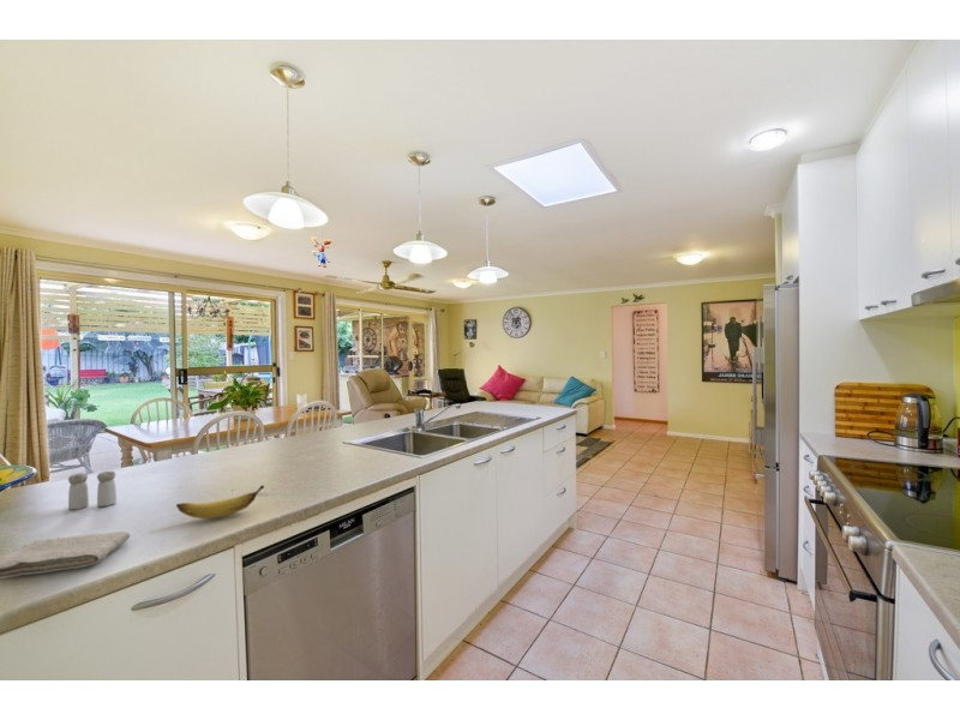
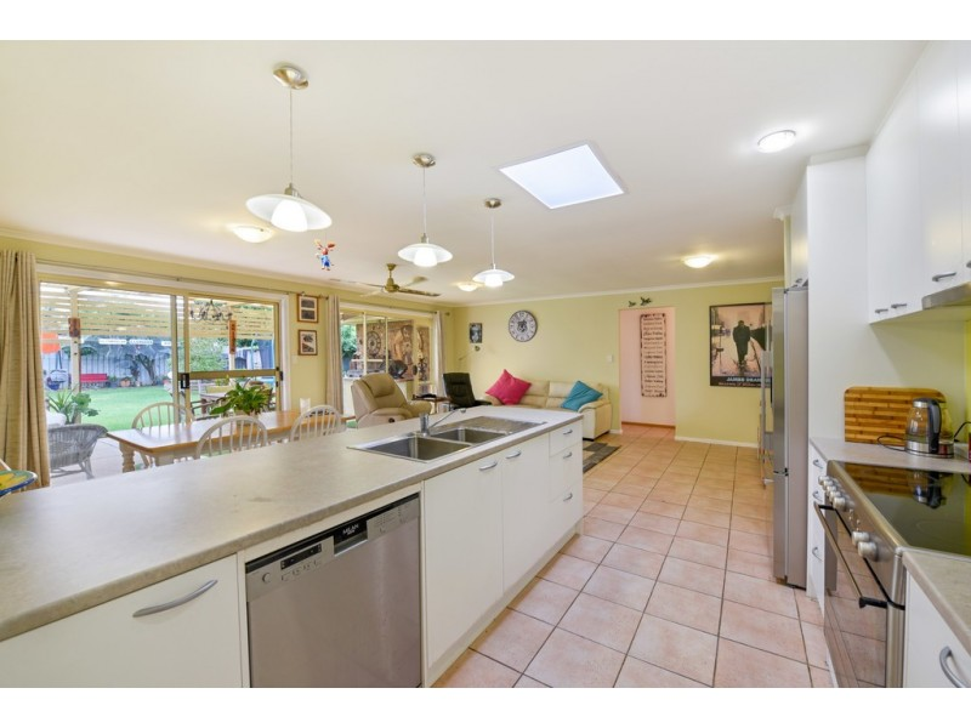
- washcloth [0,530,131,580]
- banana [175,484,265,520]
- salt and pepper shaker [67,470,118,511]
